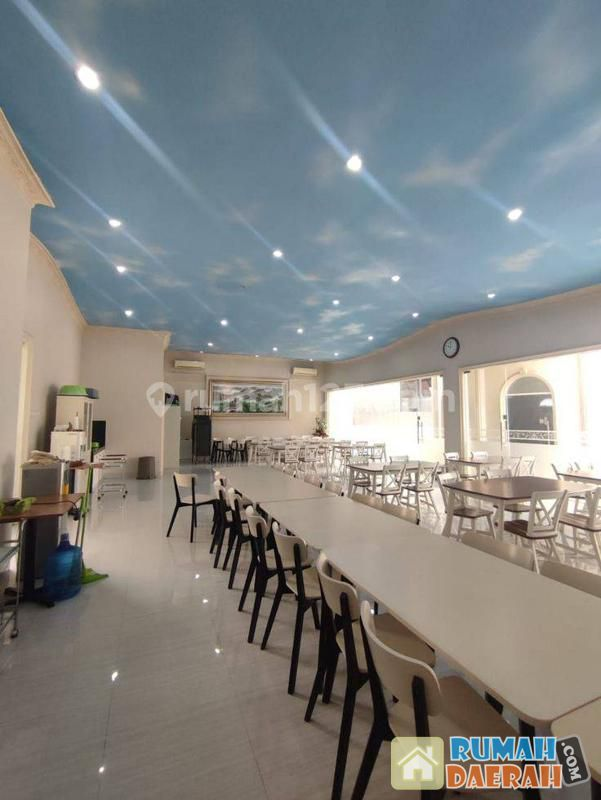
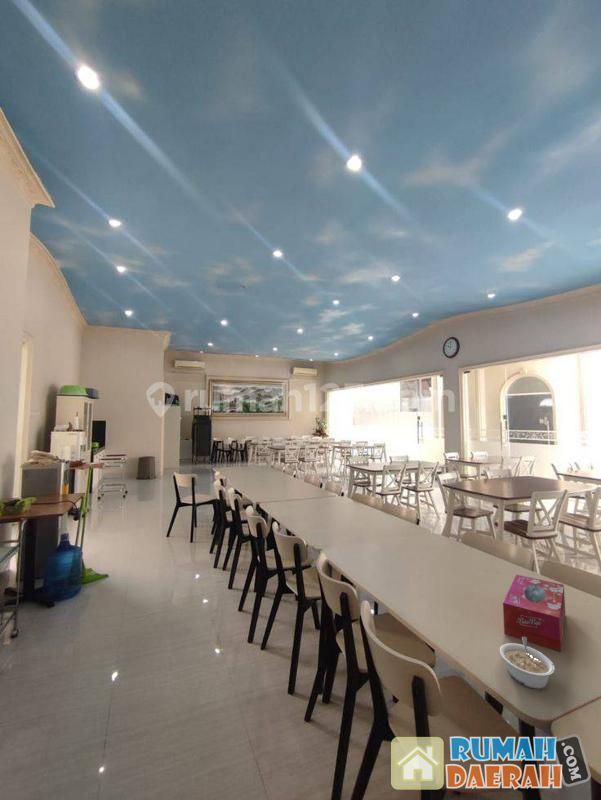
+ tissue box [502,574,566,652]
+ legume [499,637,556,690]
